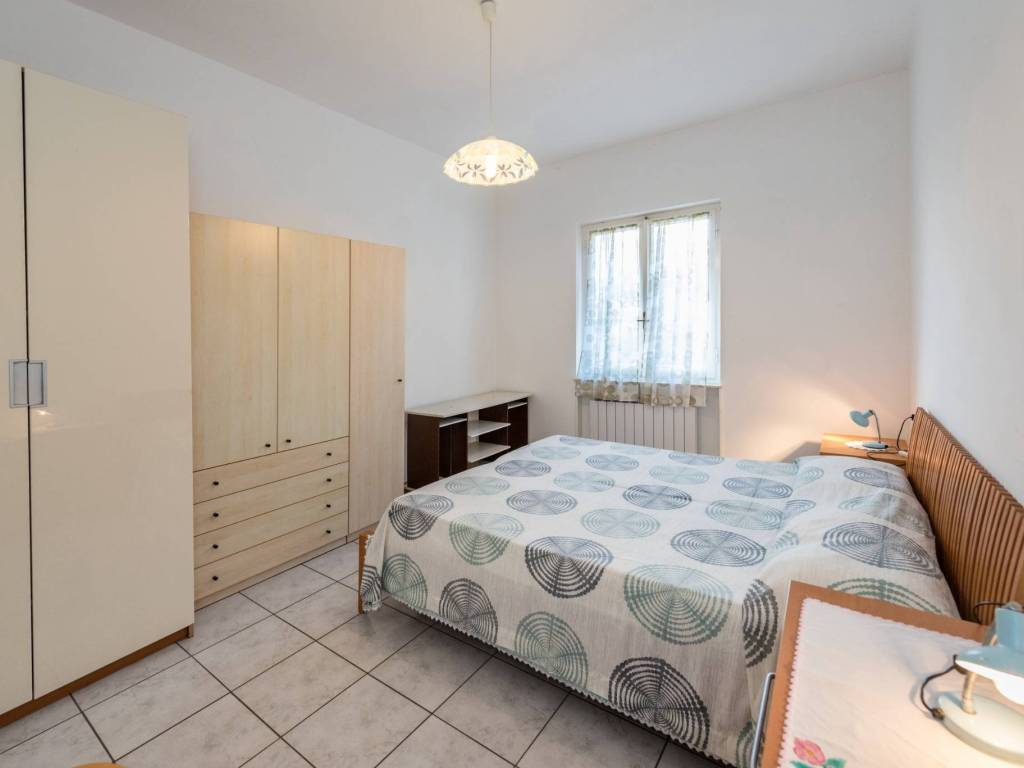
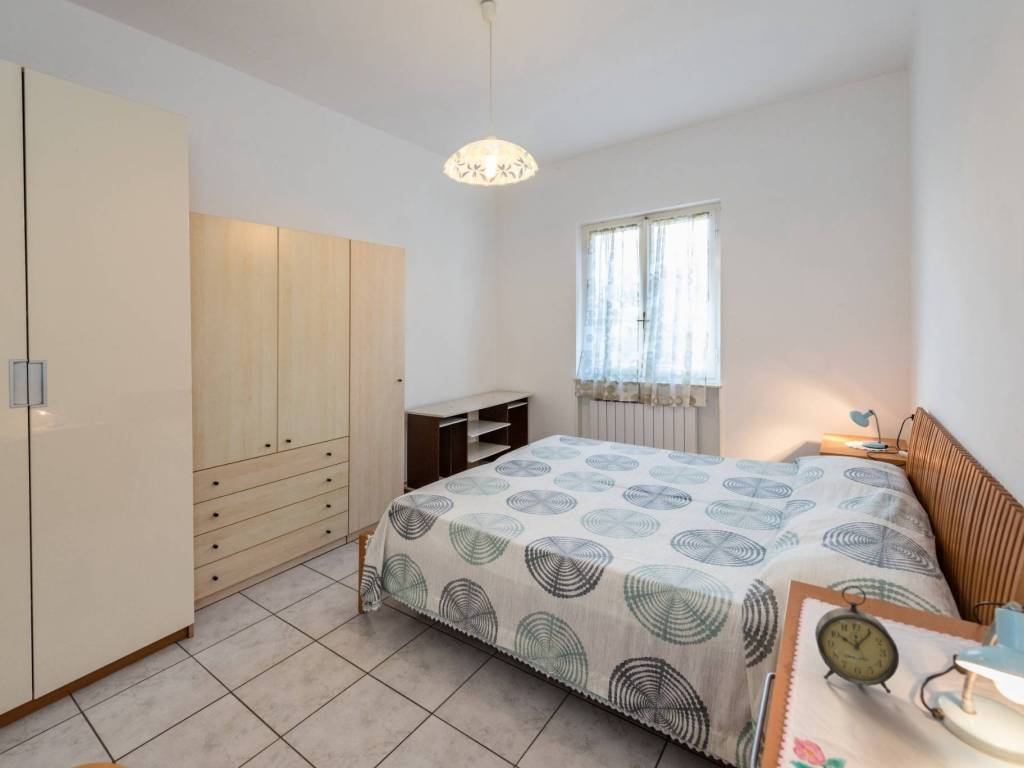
+ alarm clock [814,585,900,694]
